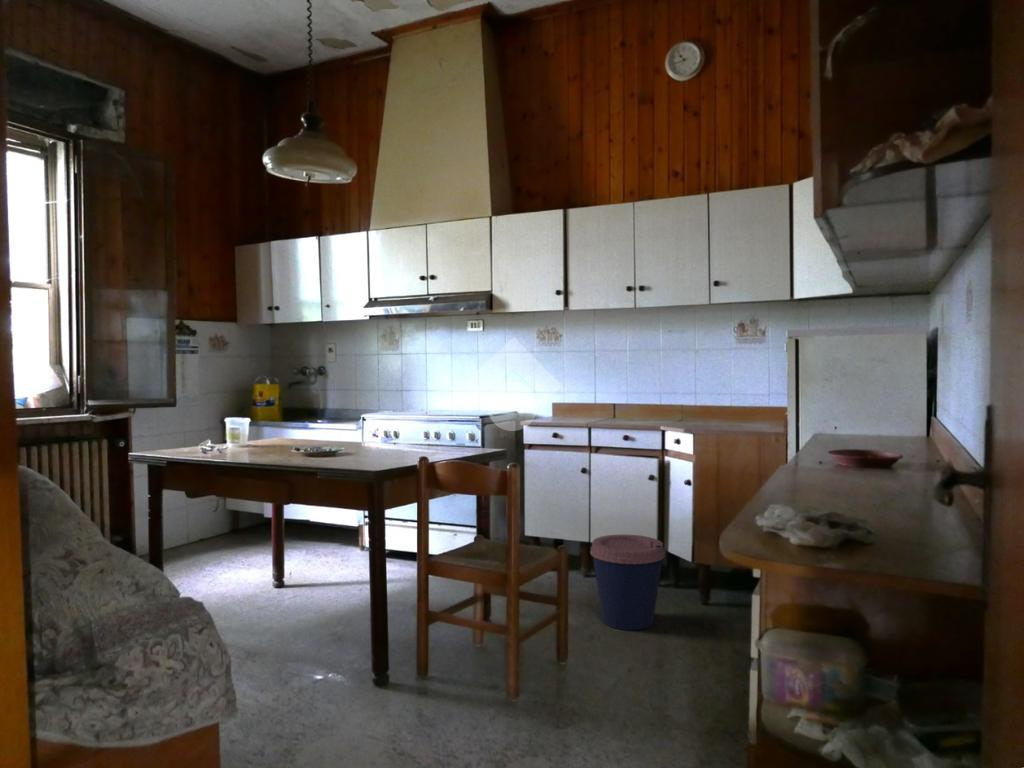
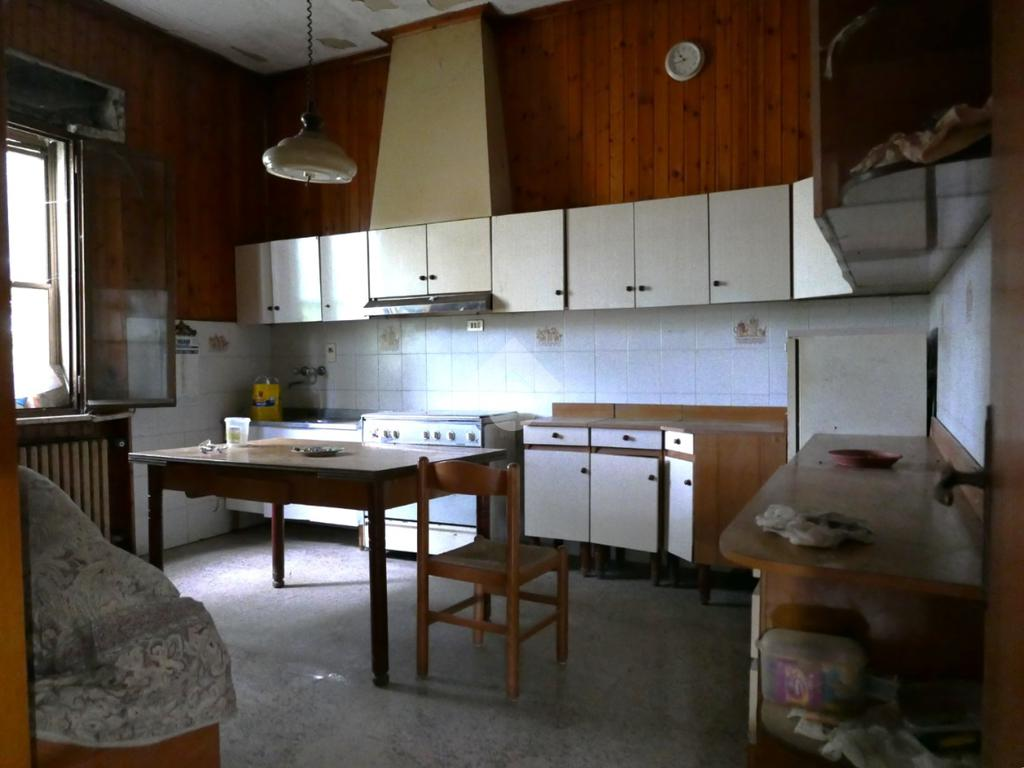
- coffee cup [589,534,666,631]
